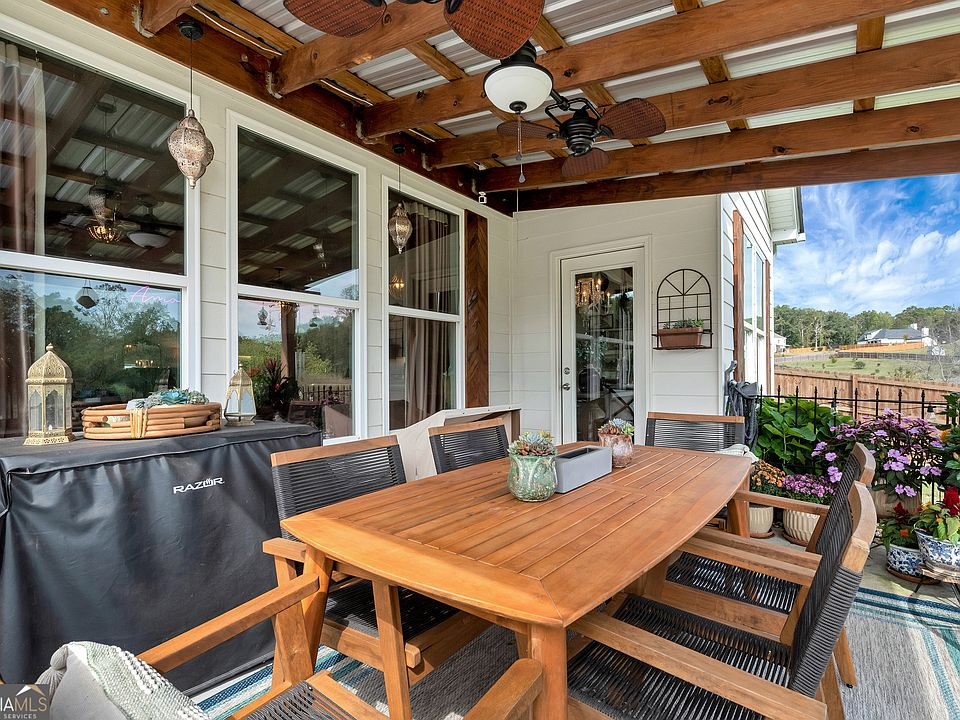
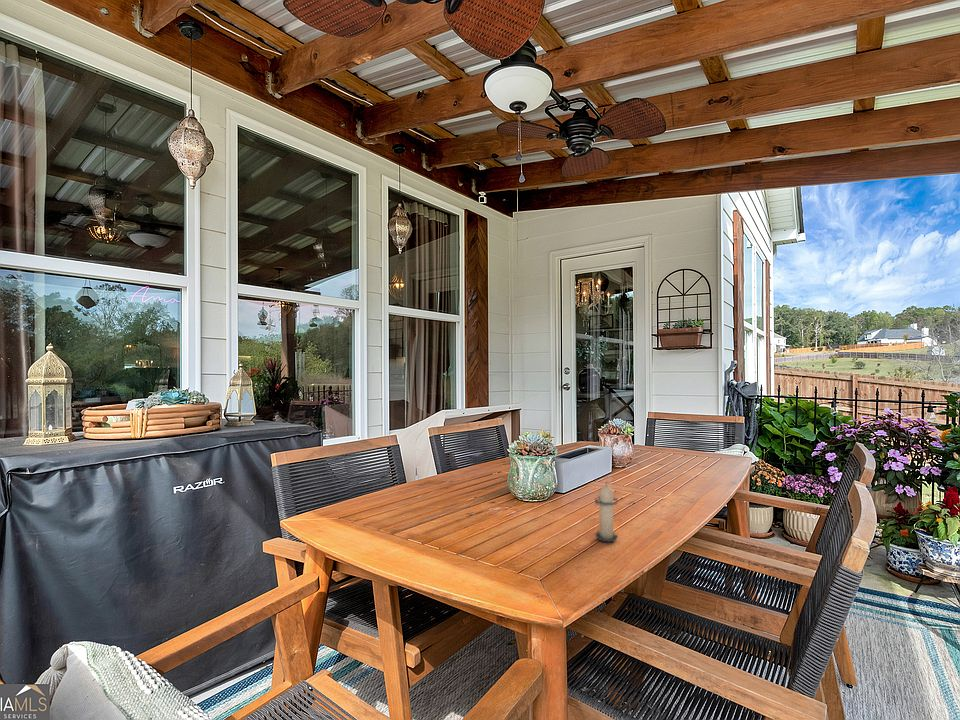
+ candle [593,481,619,543]
